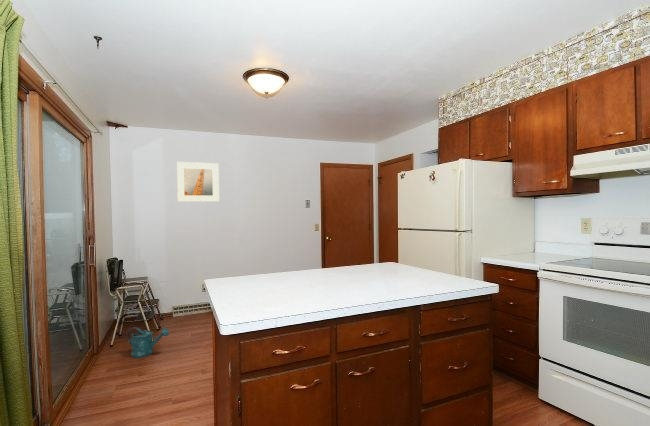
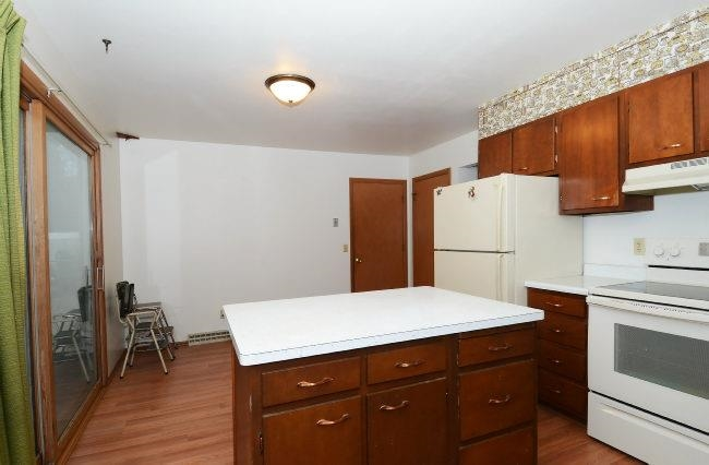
- watering can [126,326,170,359]
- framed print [176,161,220,203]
